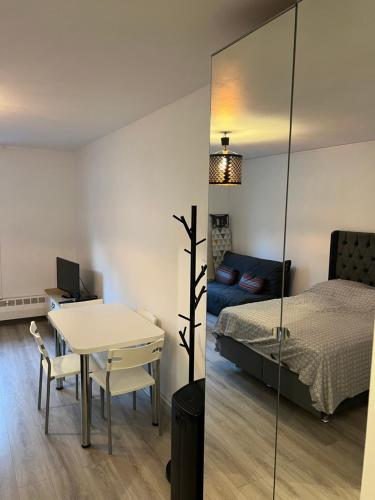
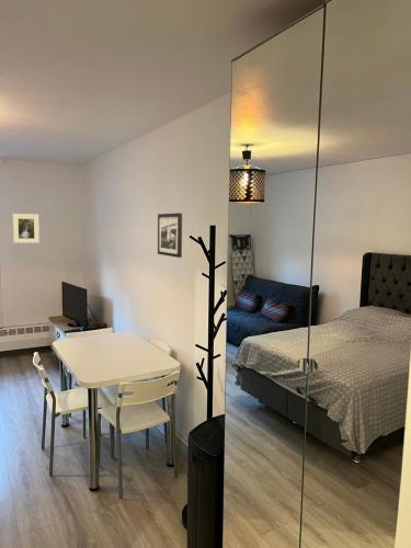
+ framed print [12,213,41,244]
+ picture frame [157,212,183,259]
